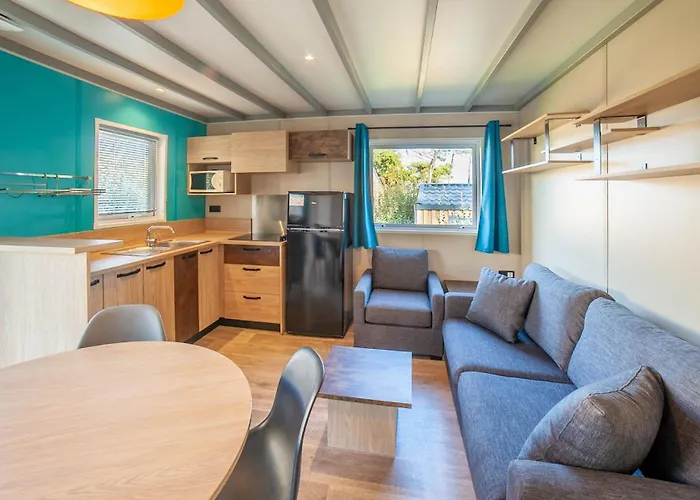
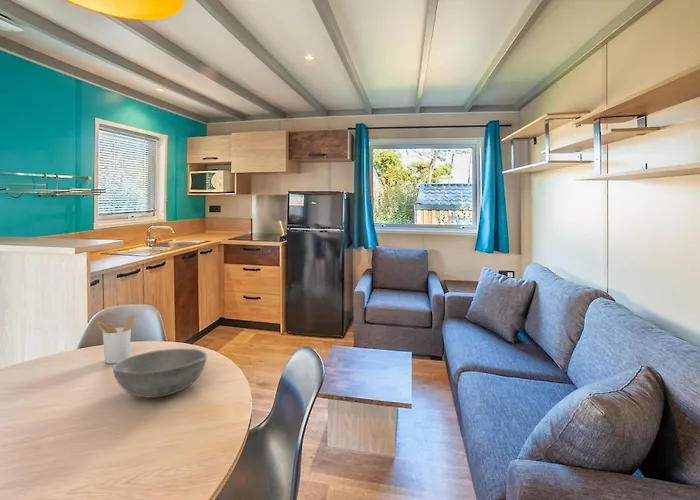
+ utensil holder [94,315,135,365]
+ bowl [112,348,208,398]
